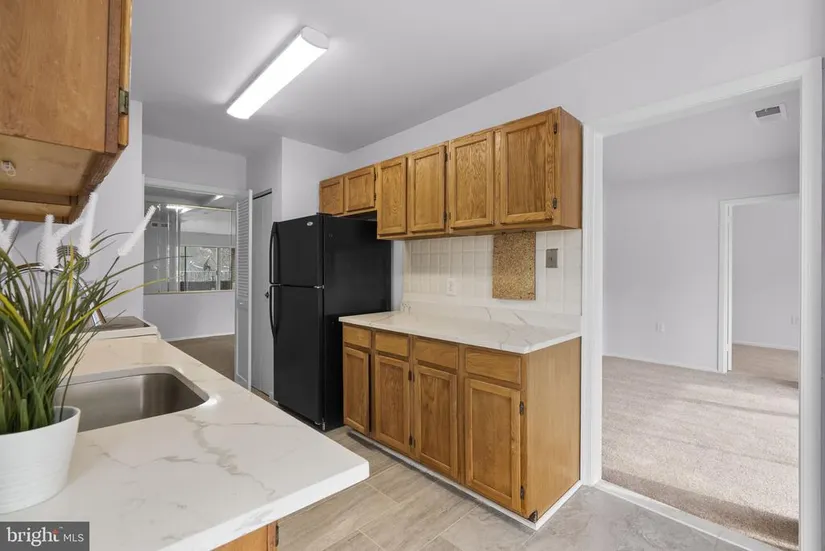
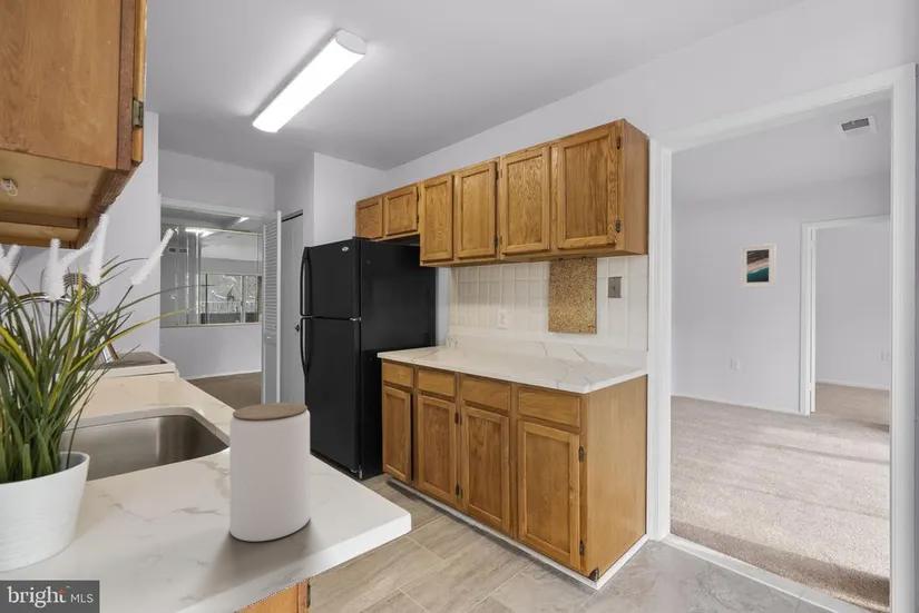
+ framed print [740,243,776,289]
+ jar [228,402,311,542]
